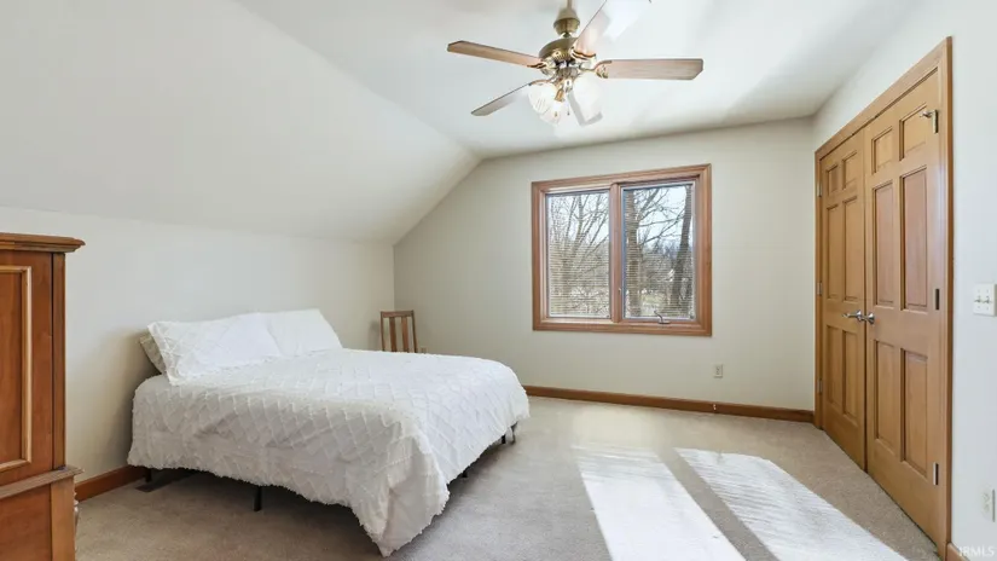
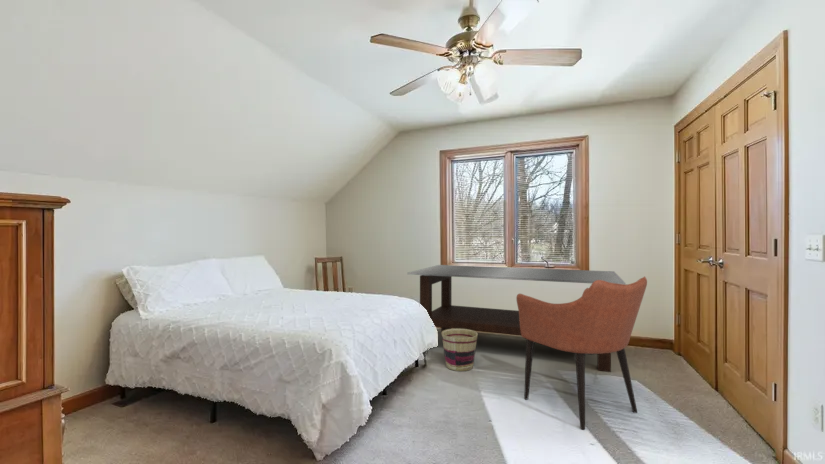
+ armchair [515,276,648,430]
+ basket [441,328,479,372]
+ coffee table [406,264,626,373]
